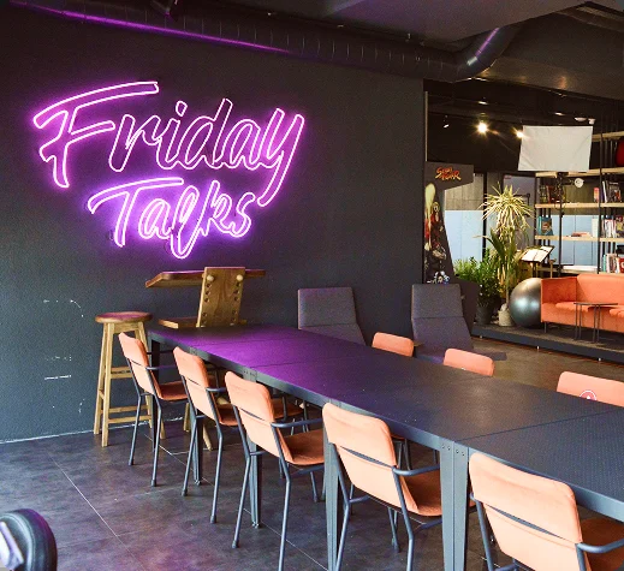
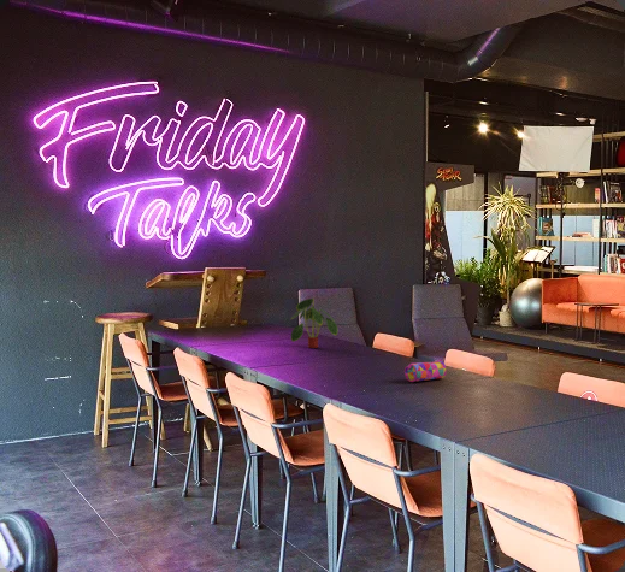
+ pencil case [403,359,447,383]
+ plant [289,297,338,349]
